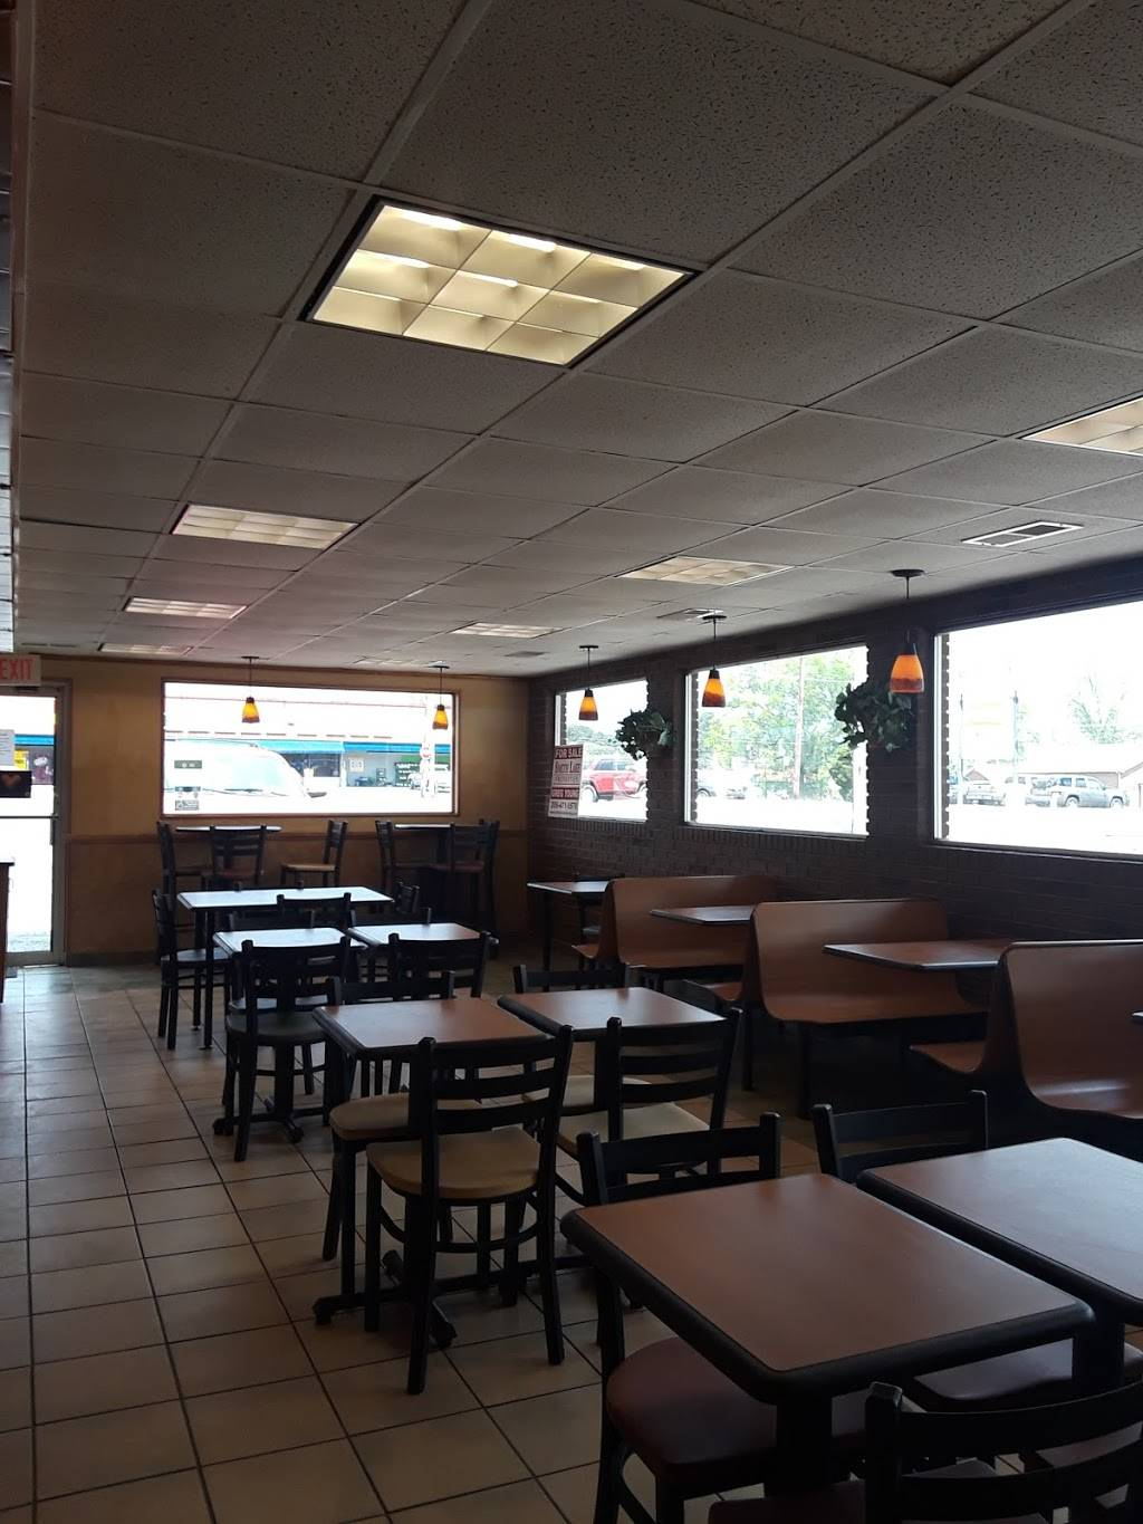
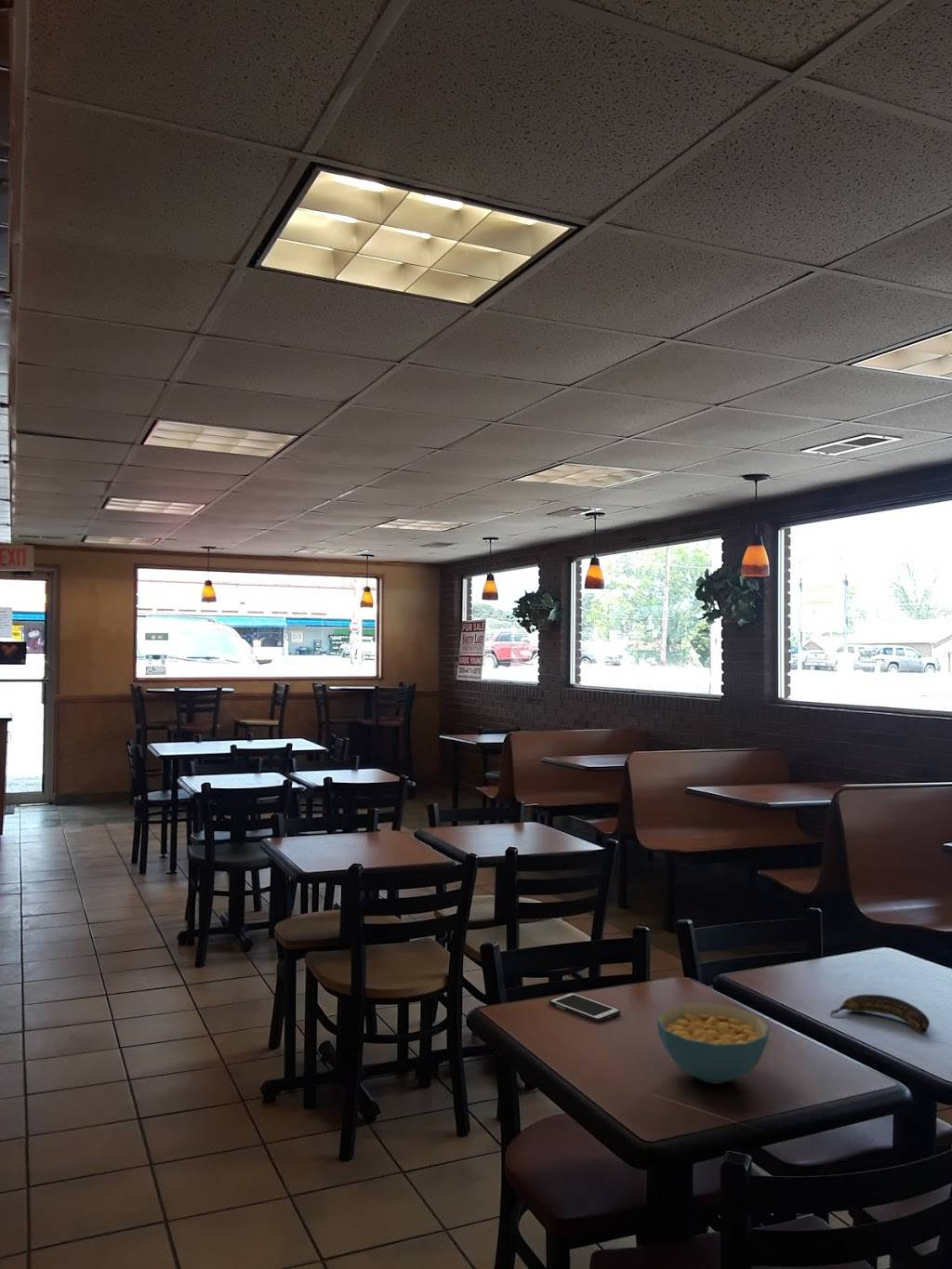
+ cereal bowl [656,1002,771,1085]
+ cell phone [549,992,621,1024]
+ banana [829,994,931,1035]
